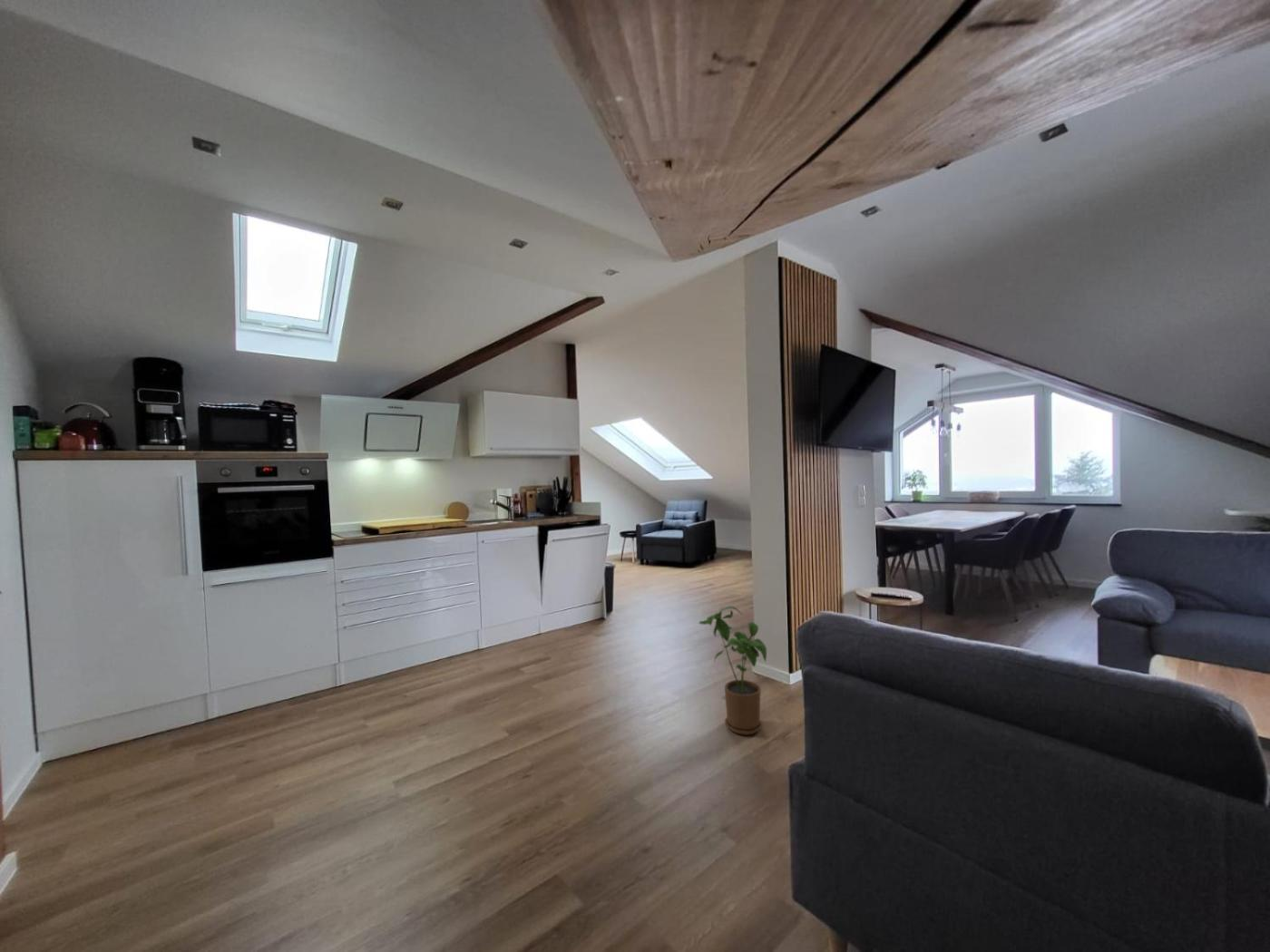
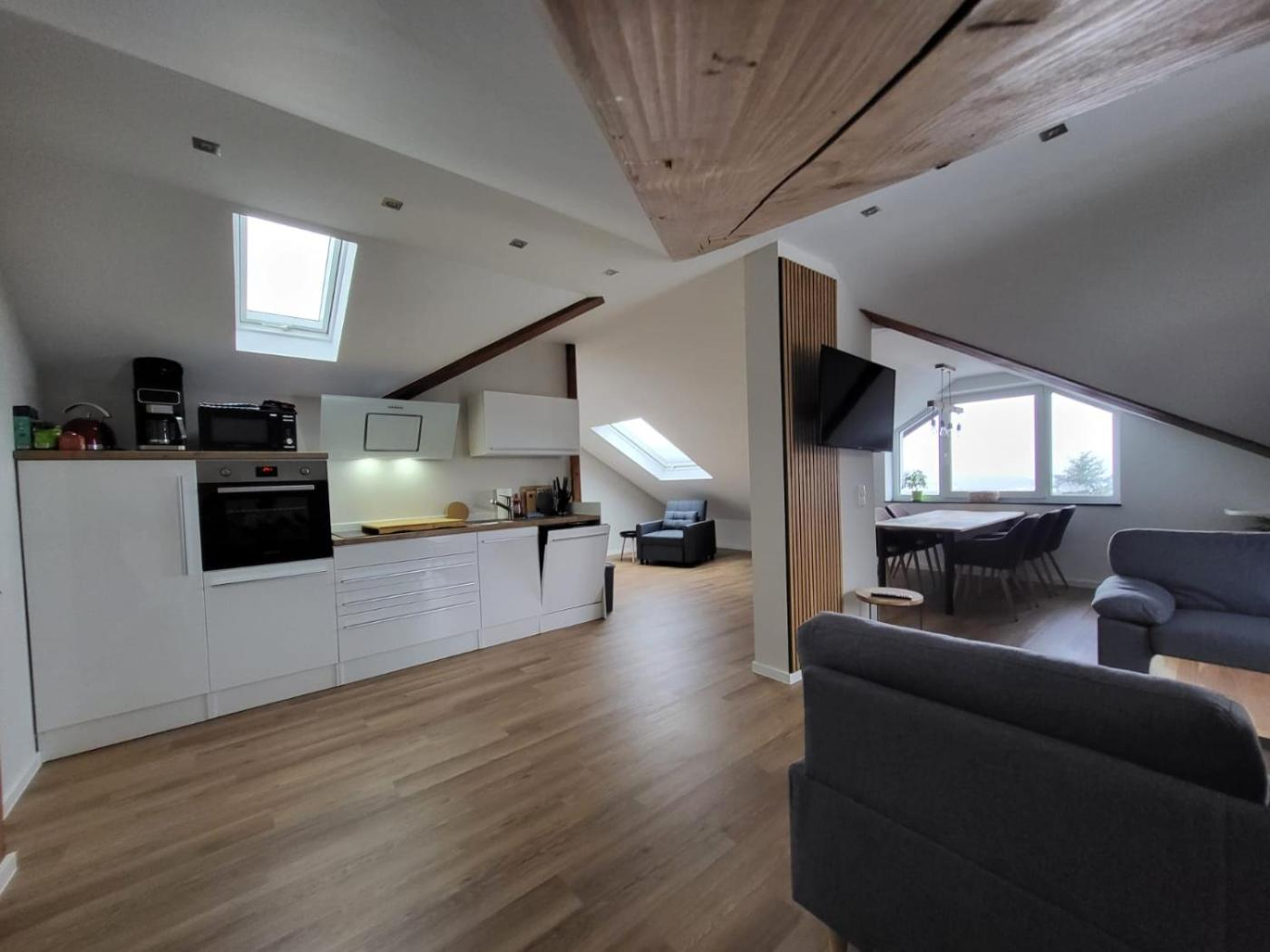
- house plant [698,605,767,736]
